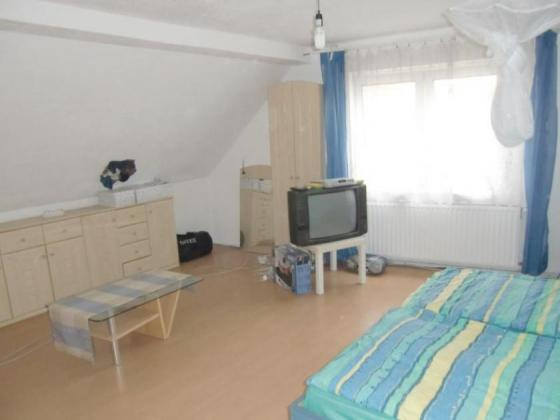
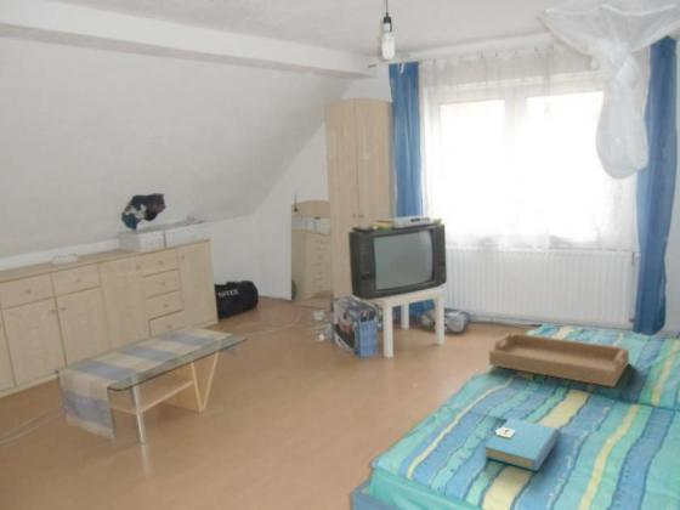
+ book [483,416,561,472]
+ serving tray [488,332,630,389]
